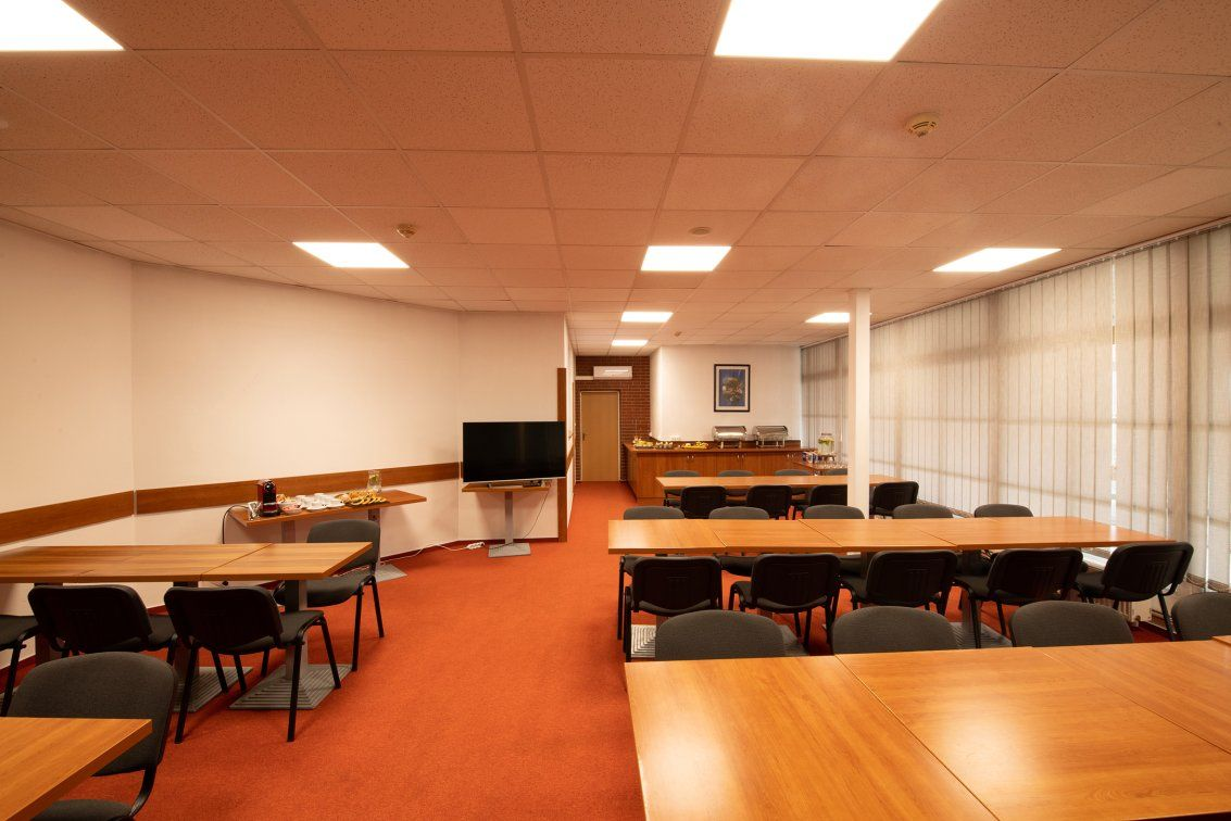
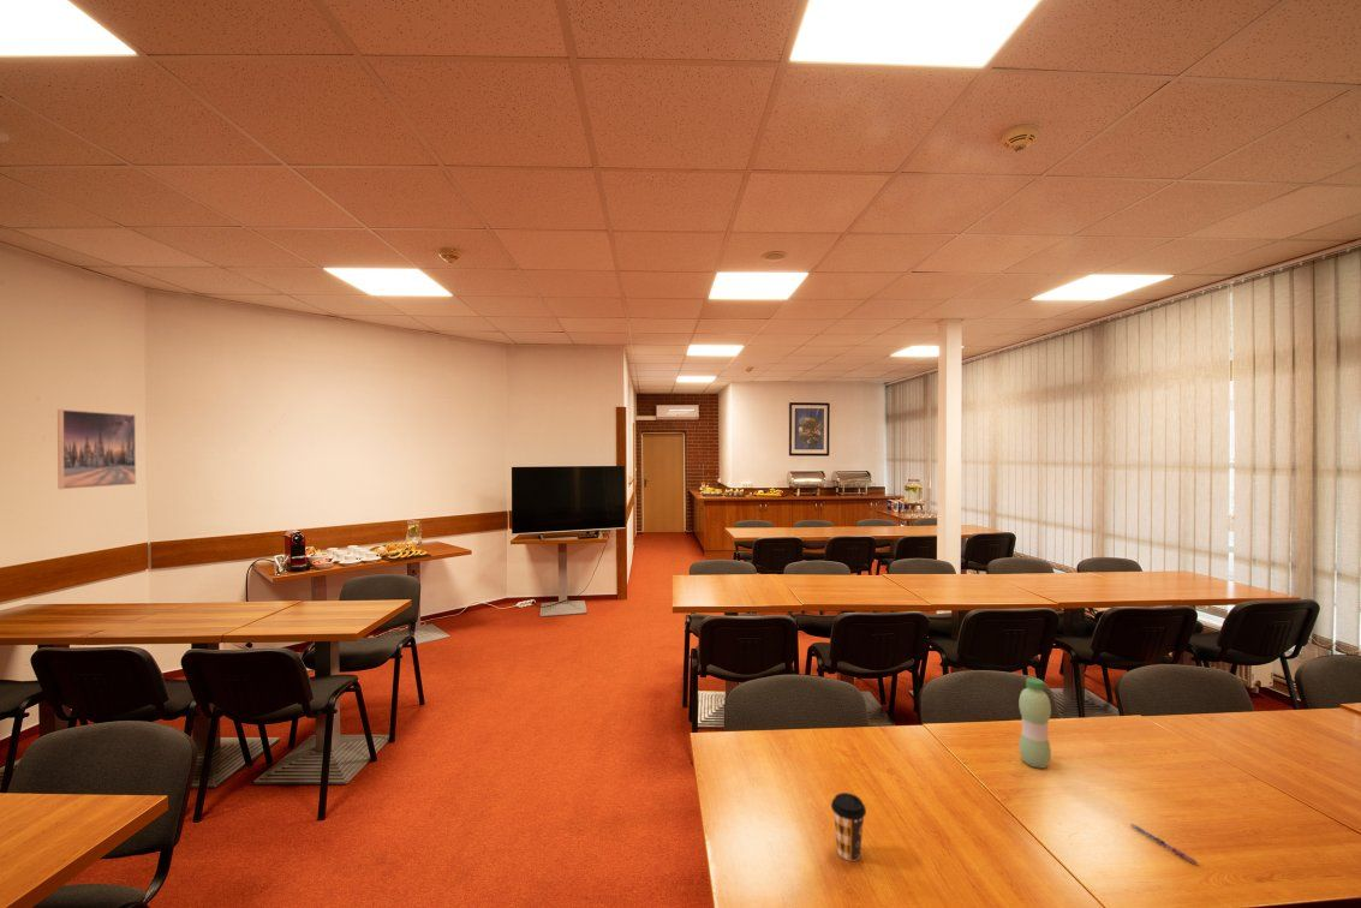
+ coffee cup [830,791,867,862]
+ water bottle [1017,676,1052,770]
+ pen [1130,823,1199,865]
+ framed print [56,408,137,490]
